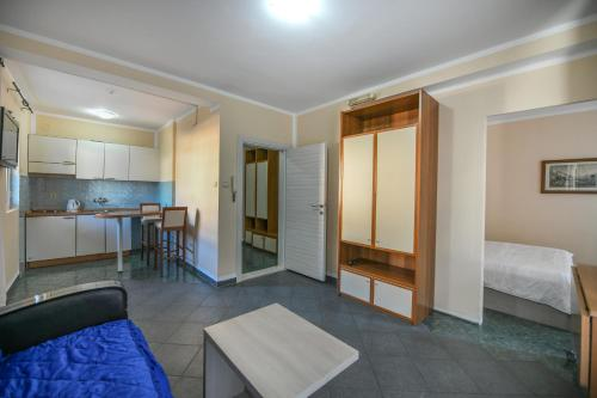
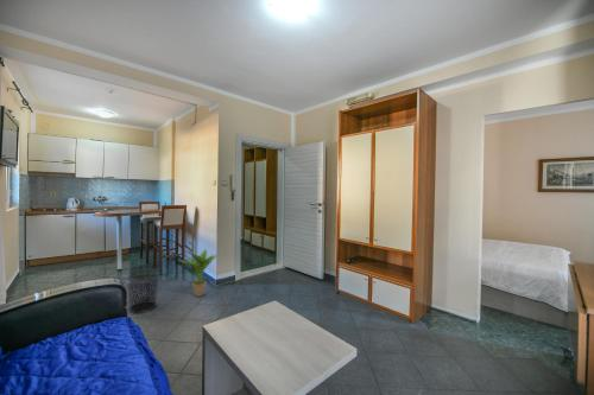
+ potted plant [177,248,219,298]
+ waste bin [125,272,160,314]
